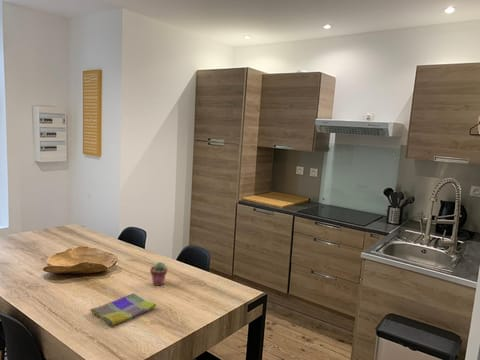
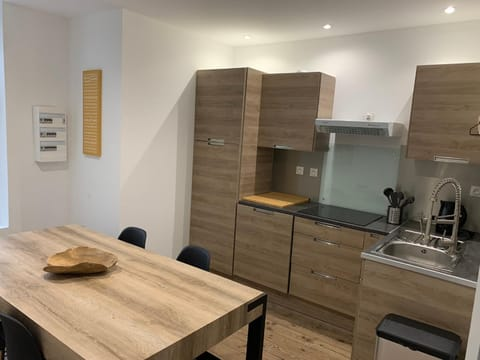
- dish towel [88,292,157,327]
- potted succulent [149,261,168,287]
